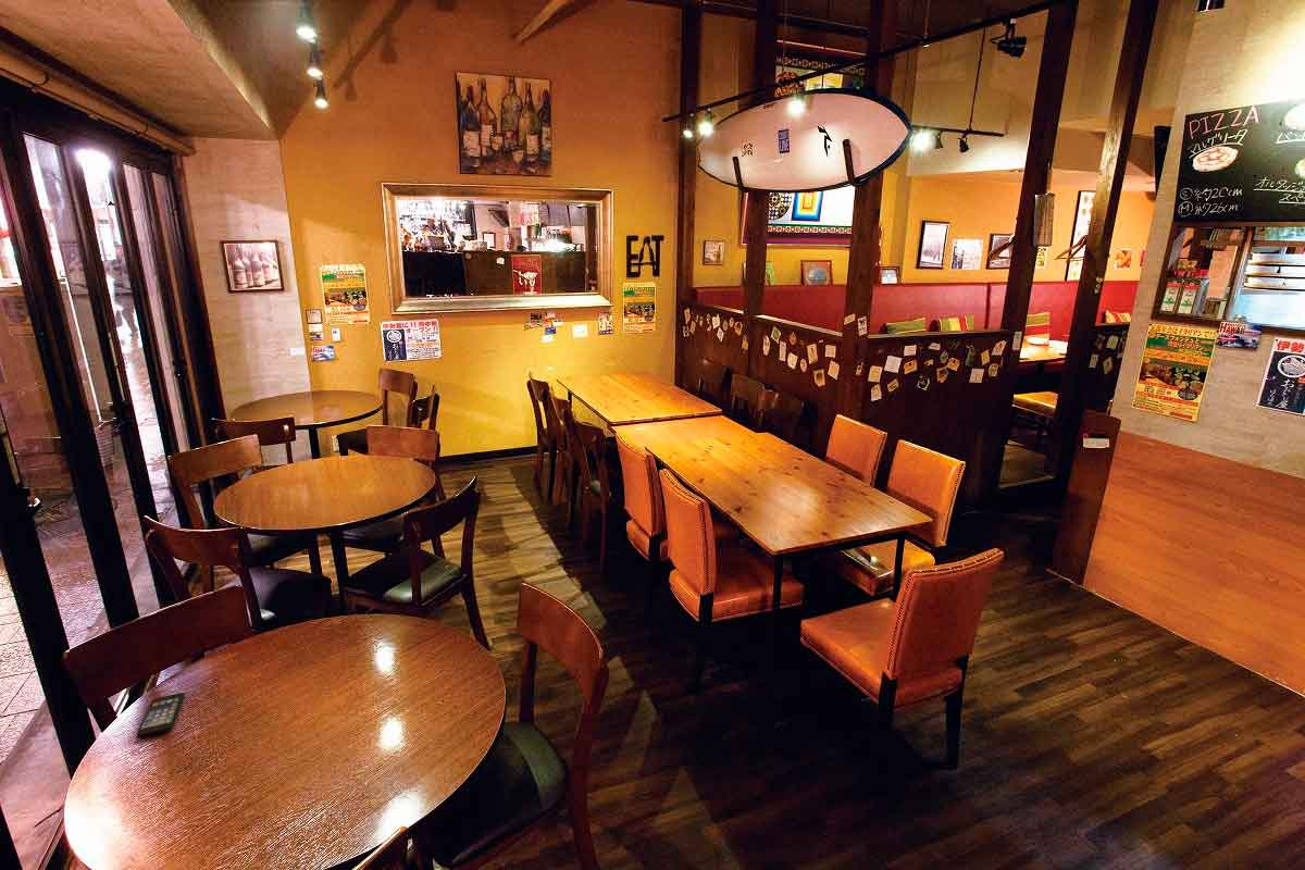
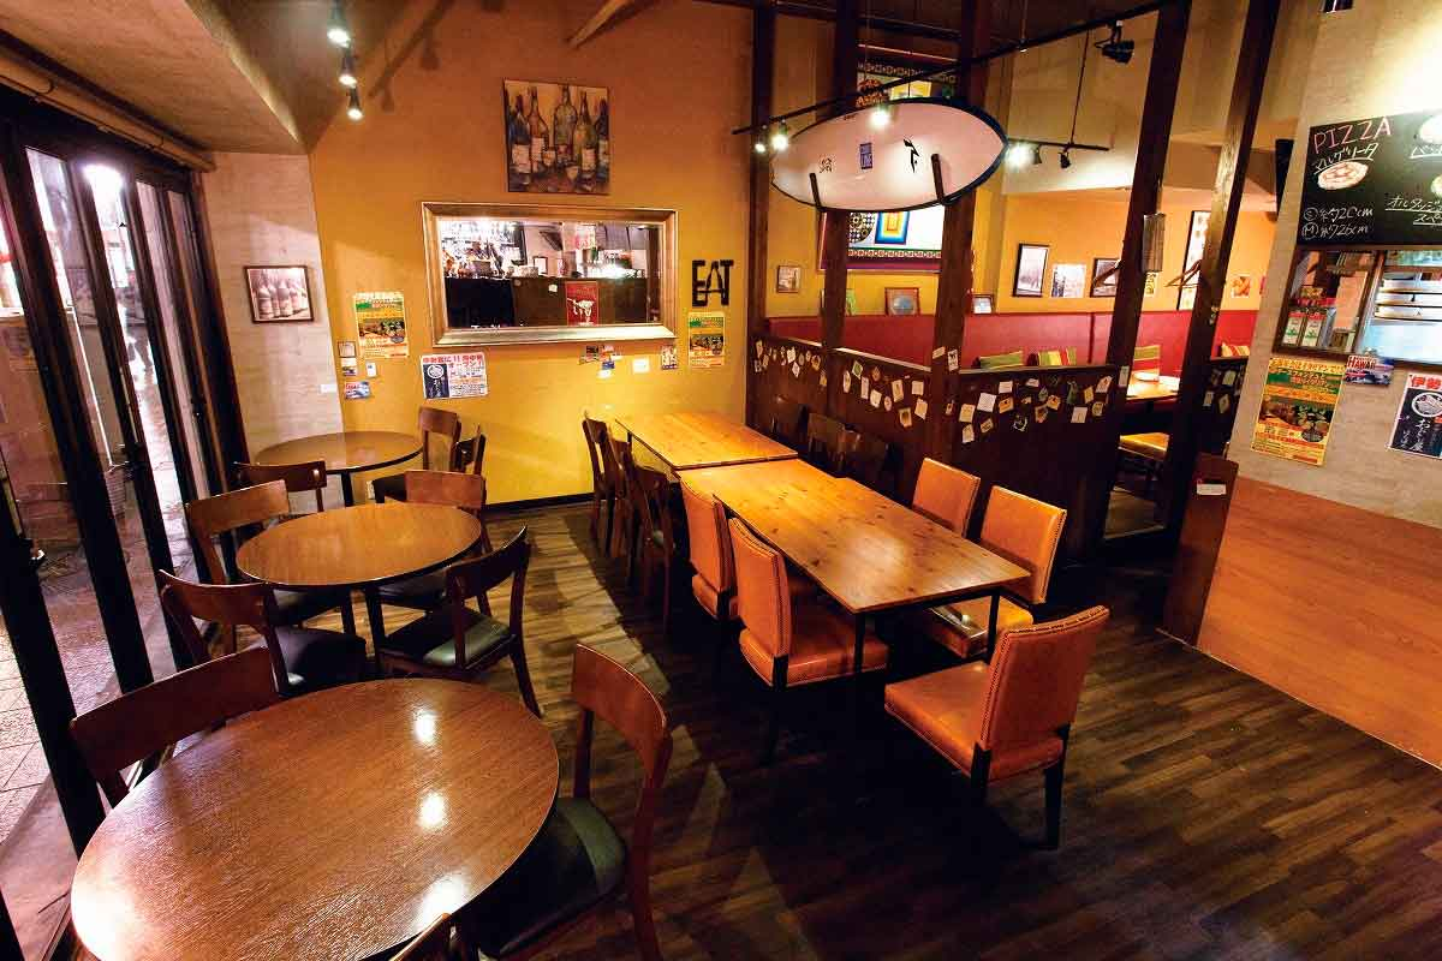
- smartphone [136,692,186,738]
